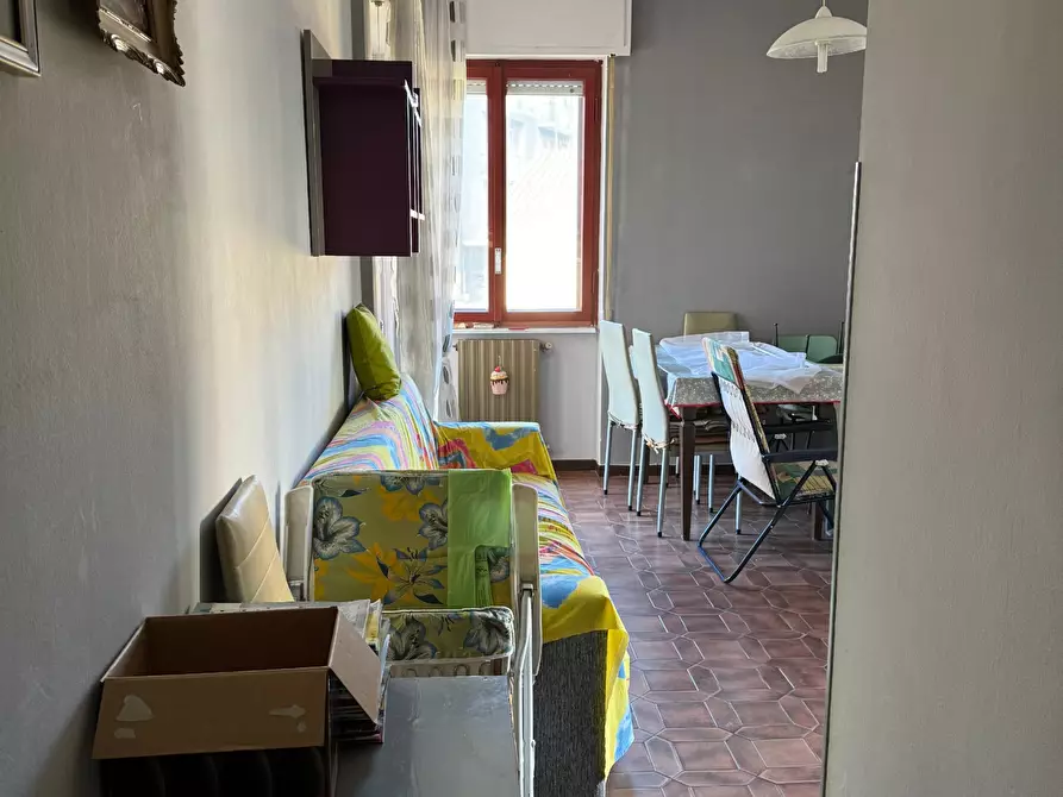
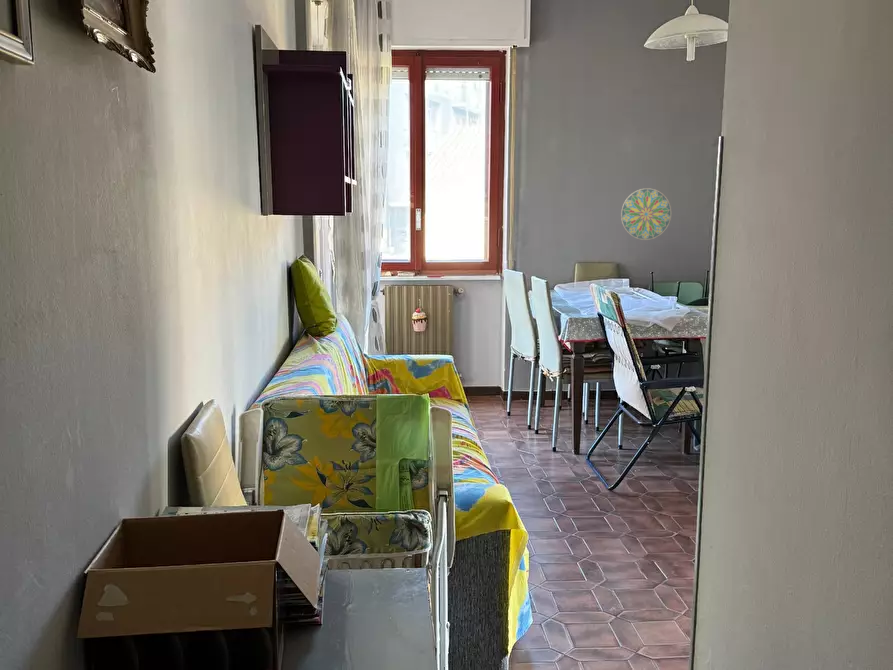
+ decorative plate [620,187,672,241]
